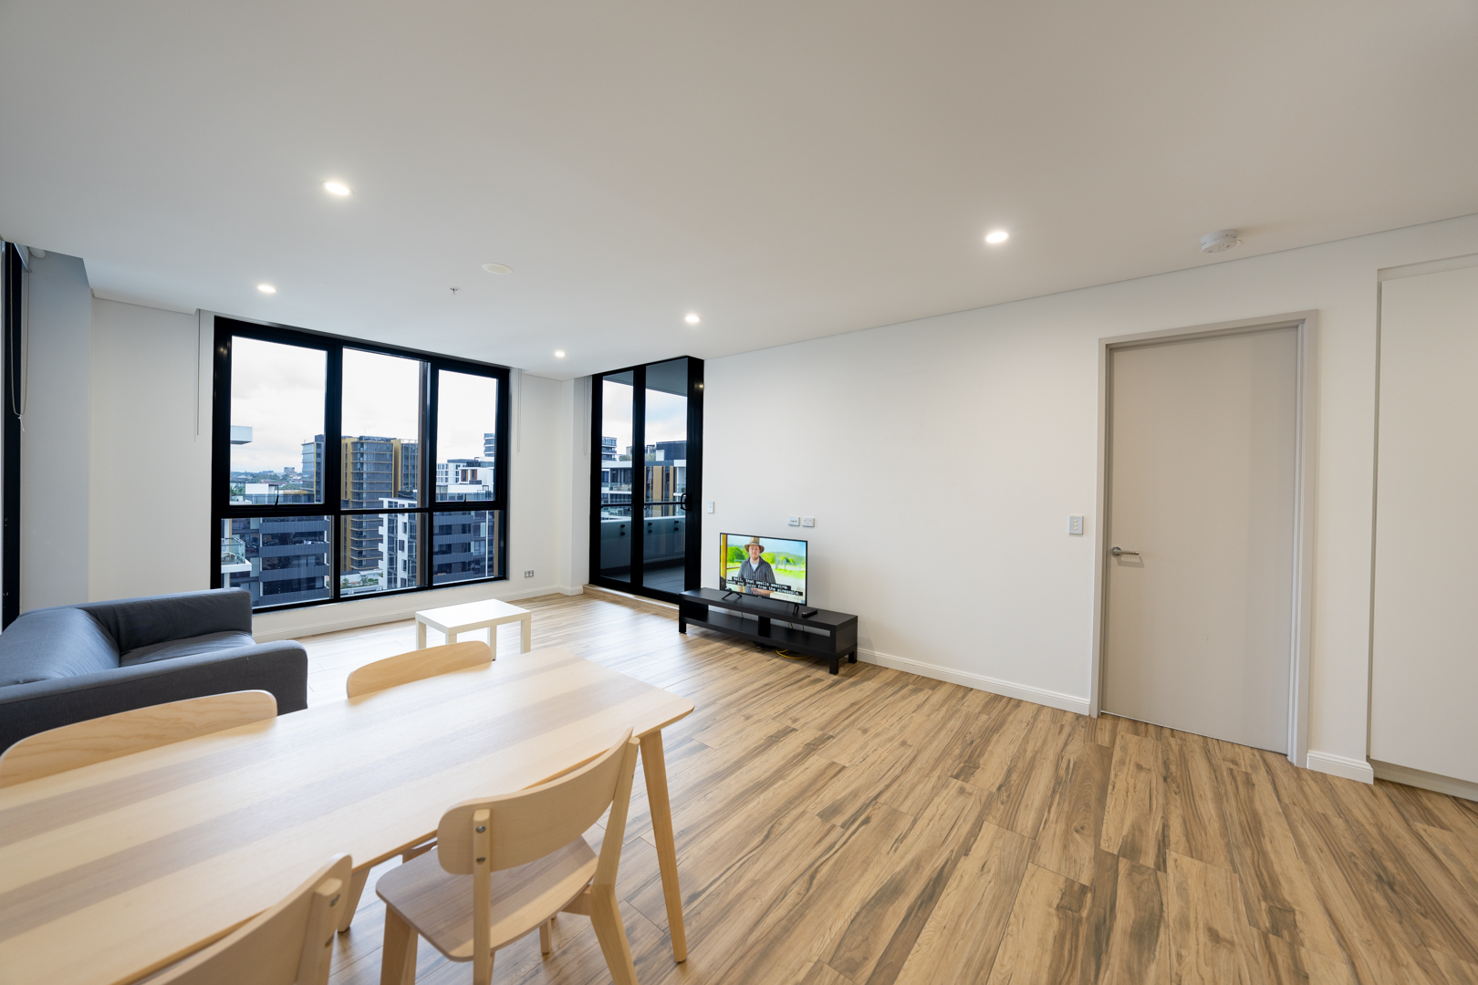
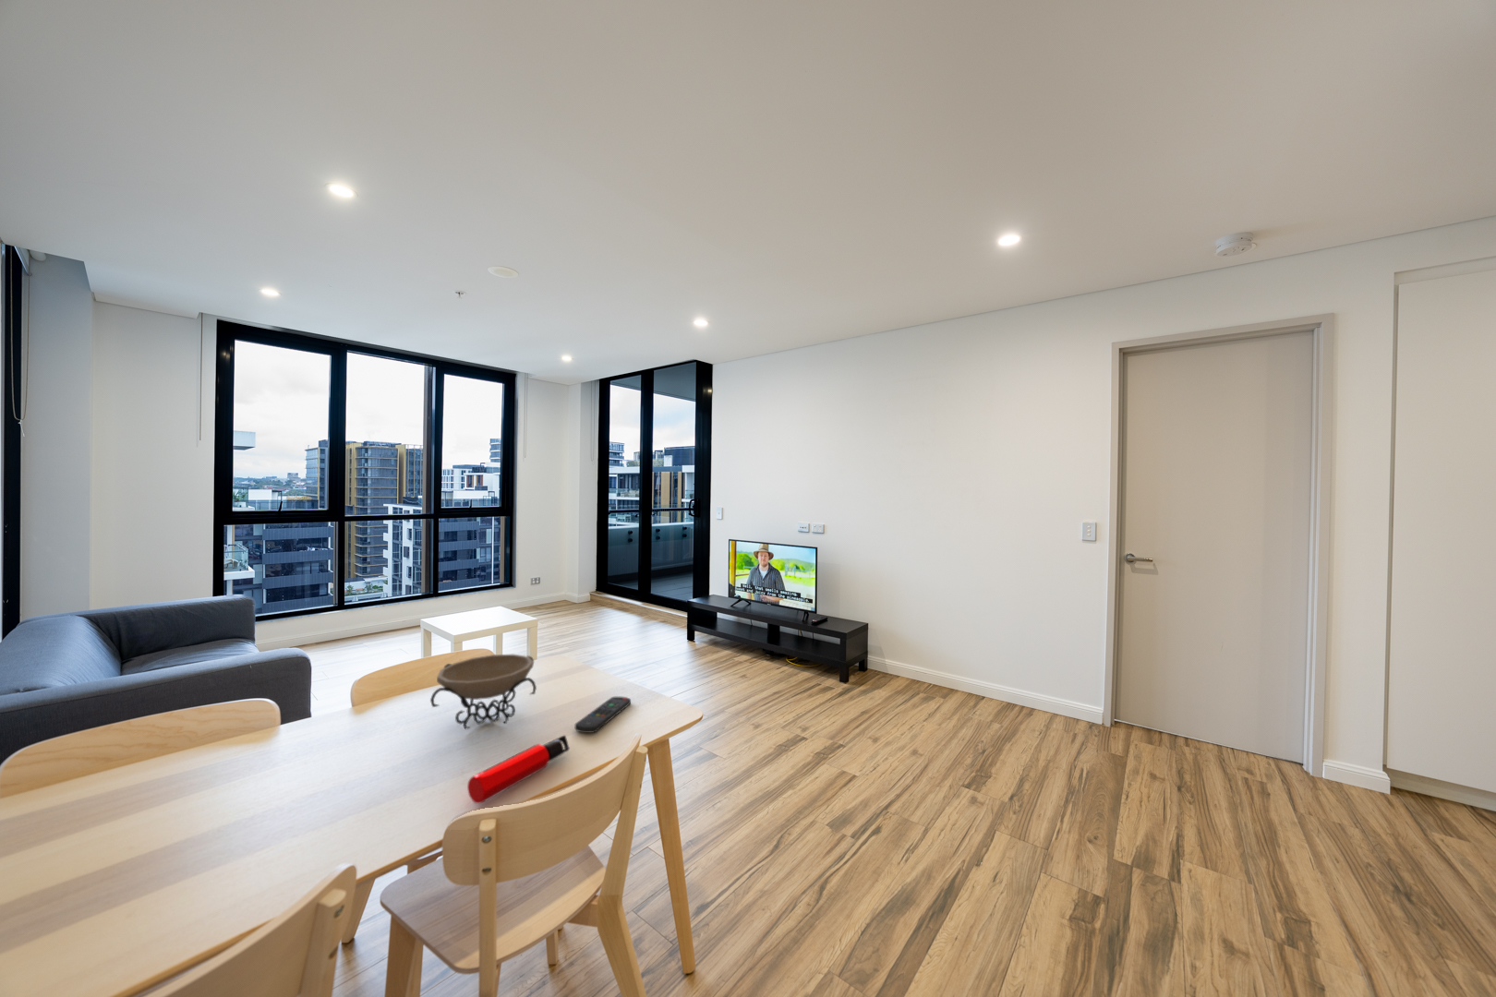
+ remote control [574,695,631,734]
+ decorative bowl [430,653,538,730]
+ water bottle [466,734,571,804]
